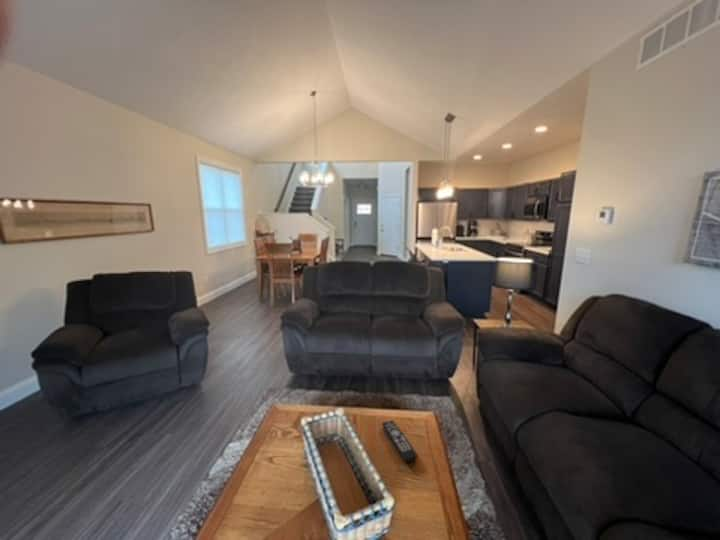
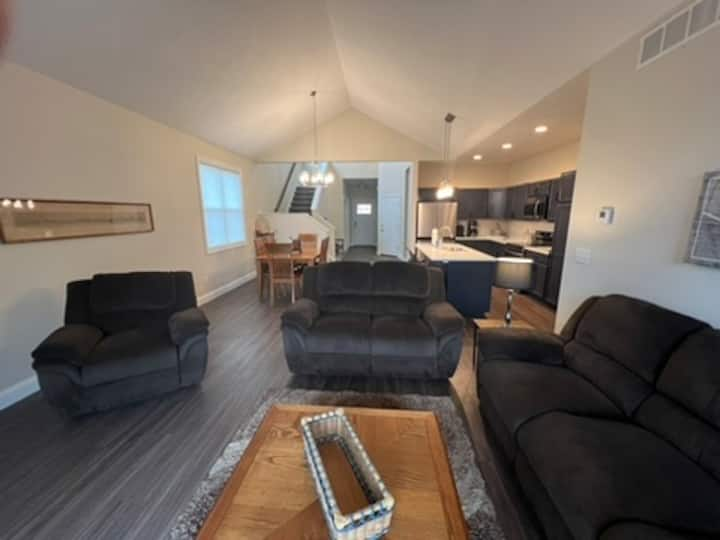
- remote control [381,419,419,463]
